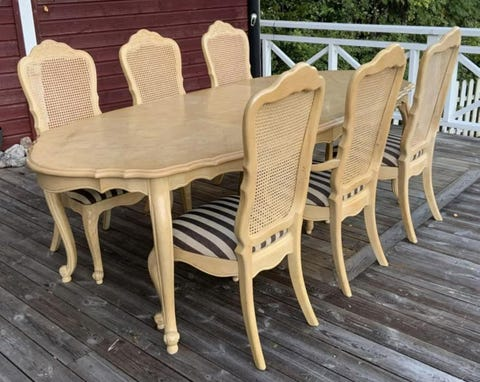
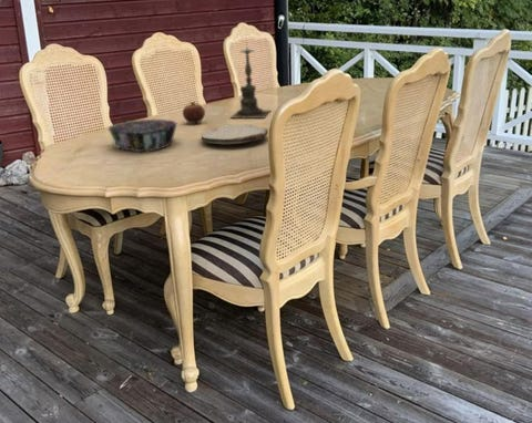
+ plate [200,123,269,145]
+ fruit [182,101,206,124]
+ candle holder [228,38,272,120]
+ decorative bowl [106,118,178,153]
